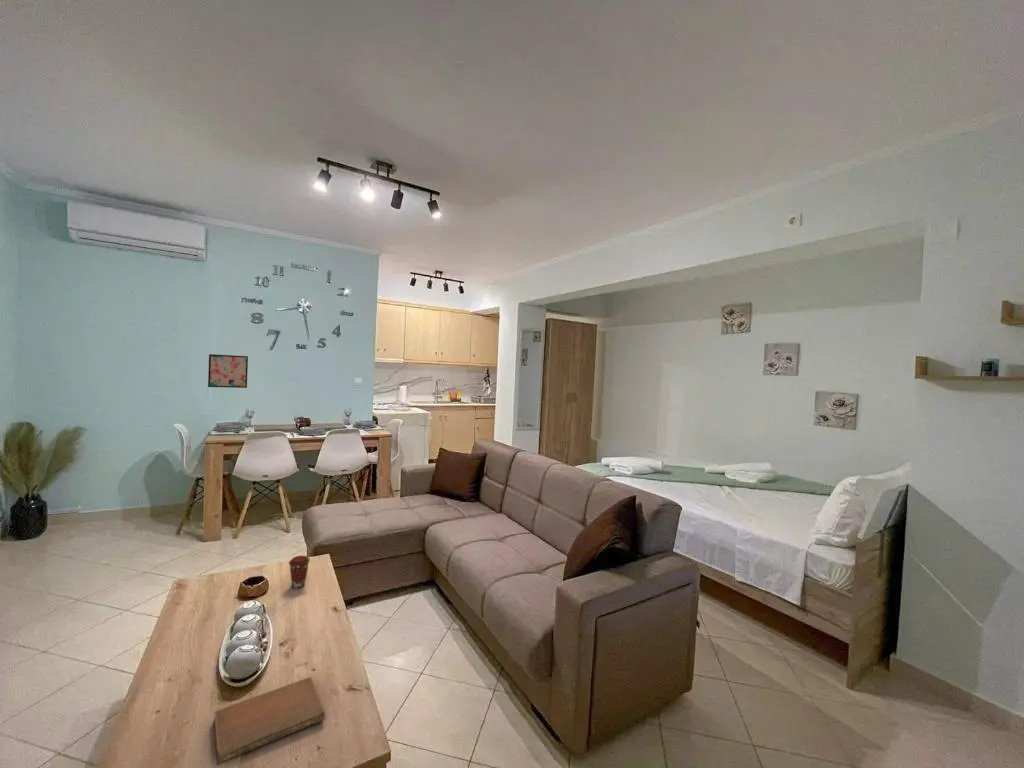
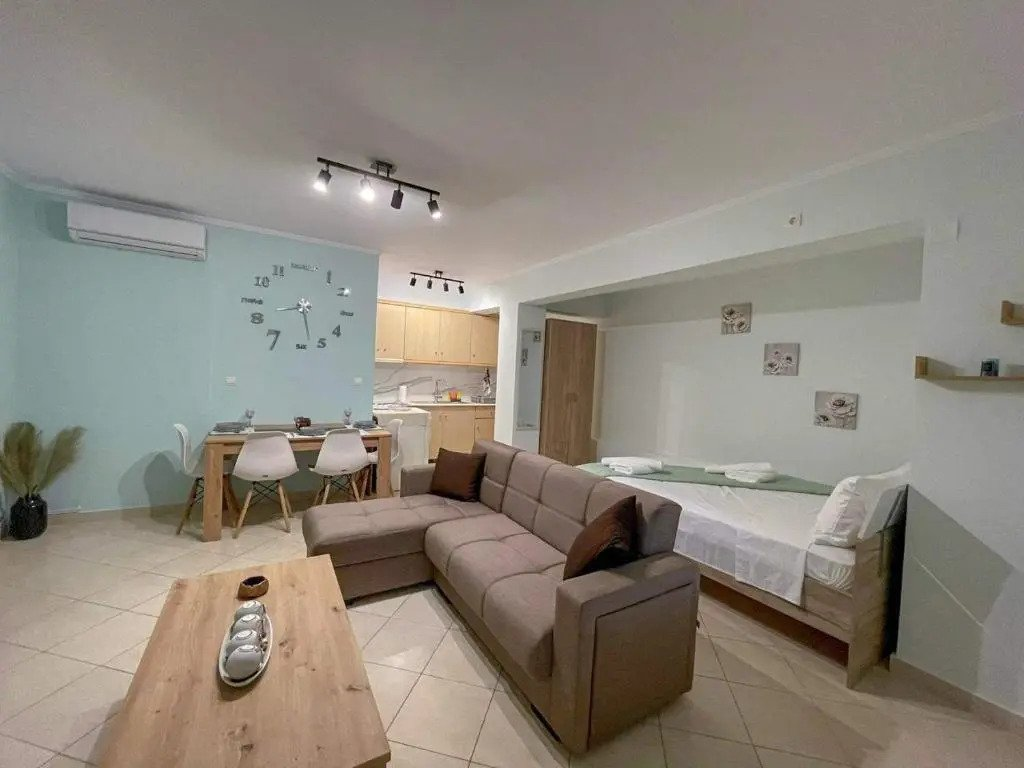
- notebook [213,676,326,766]
- coffee cup [288,555,311,589]
- wall art [207,353,249,389]
